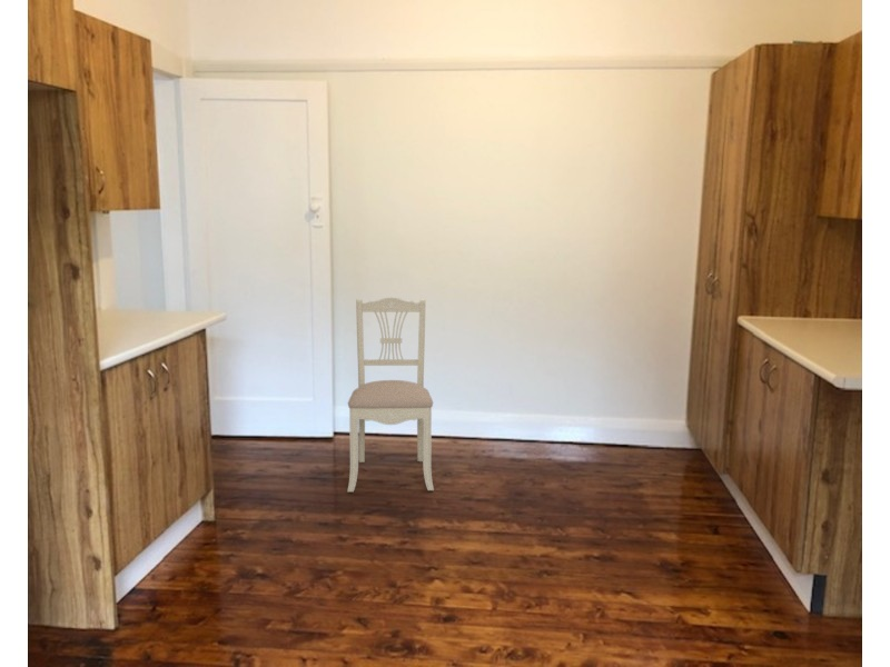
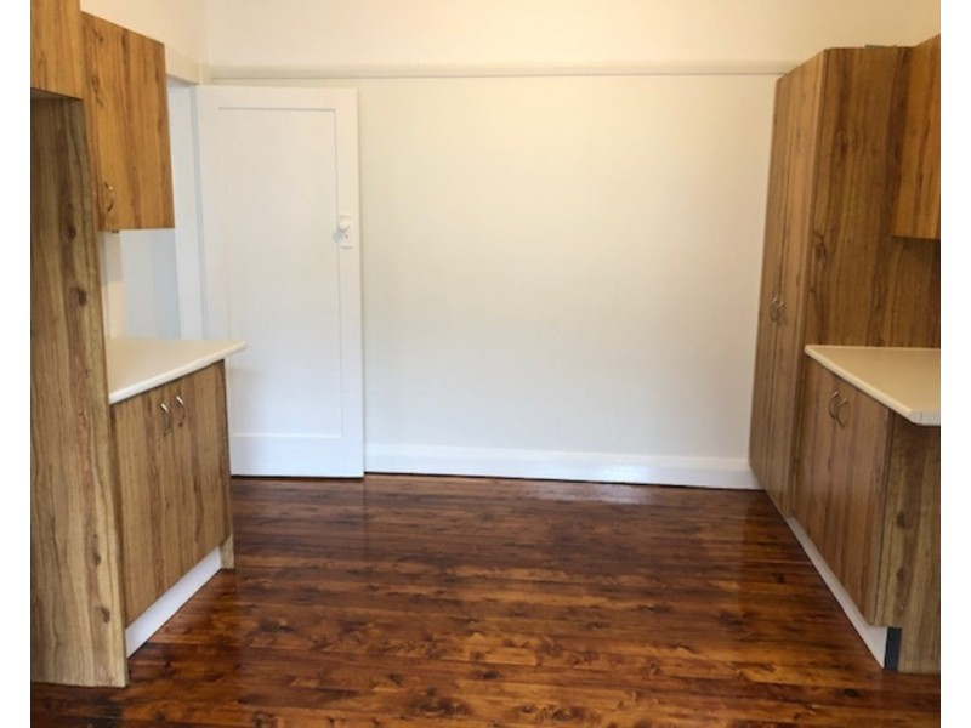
- dining chair [346,296,435,492]
